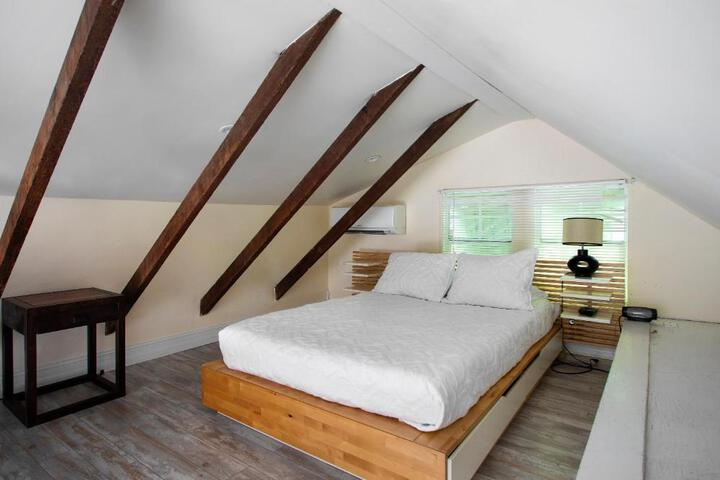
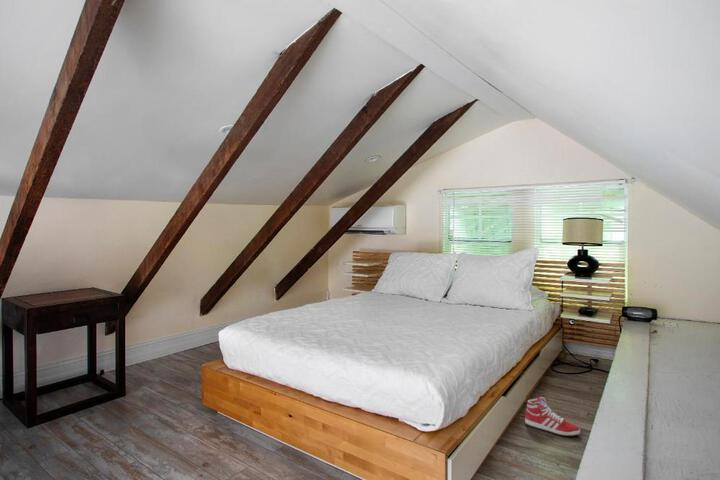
+ sneaker [524,396,581,437]
